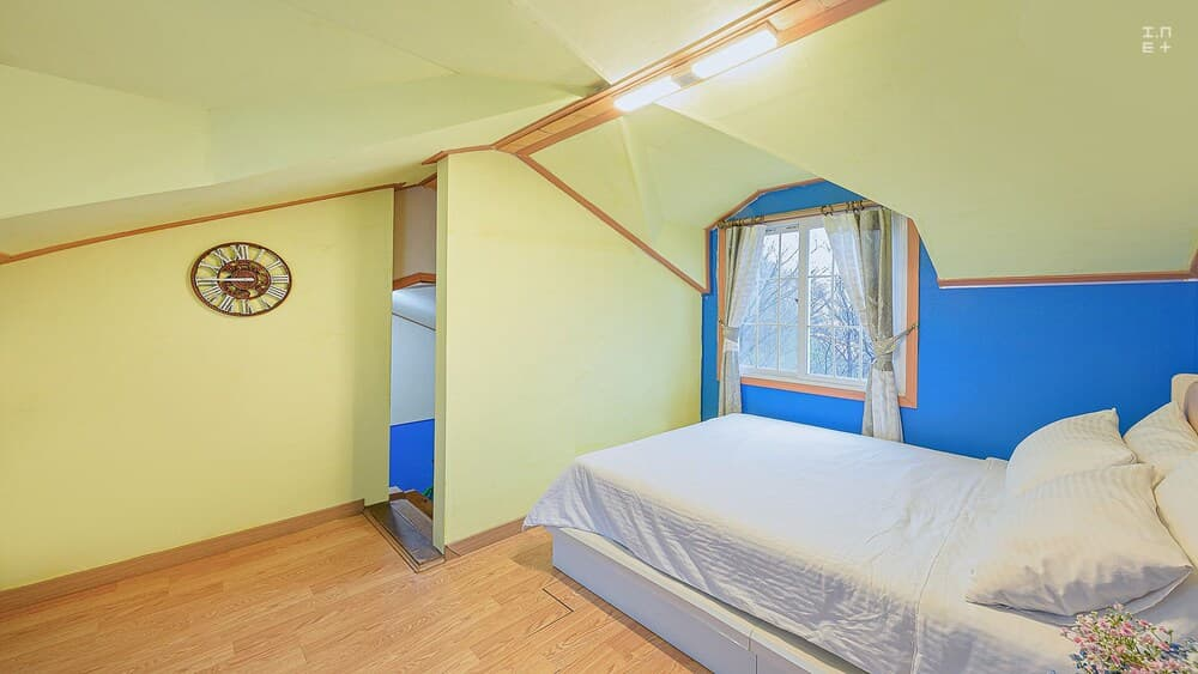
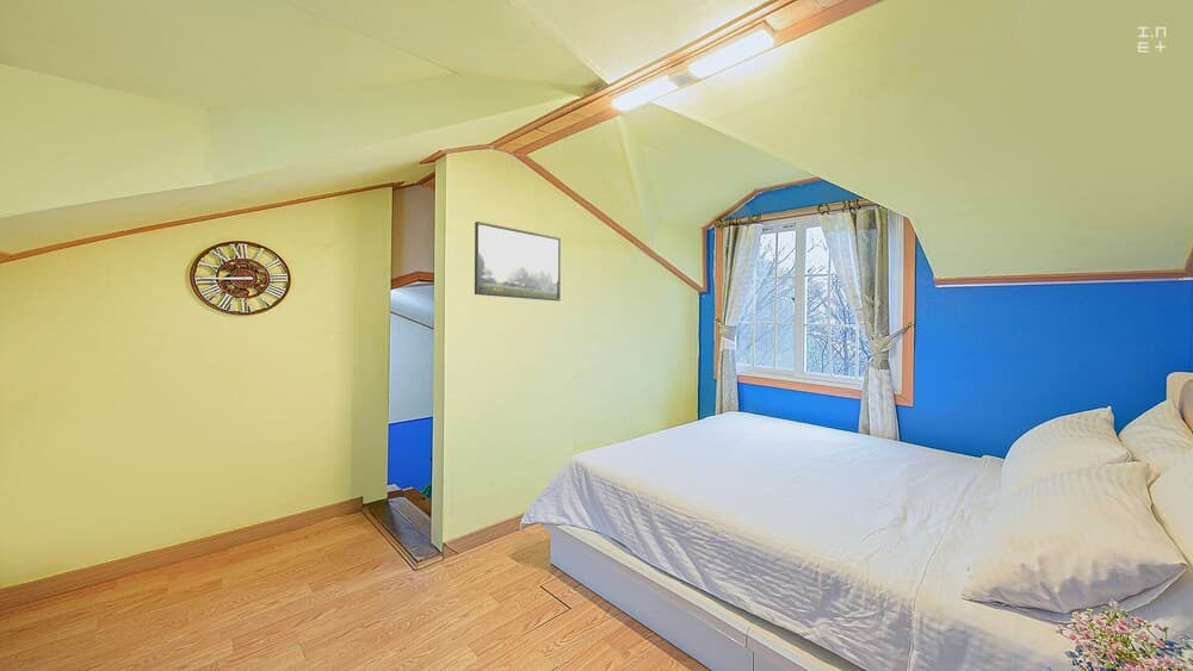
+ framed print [474,220,562,302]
